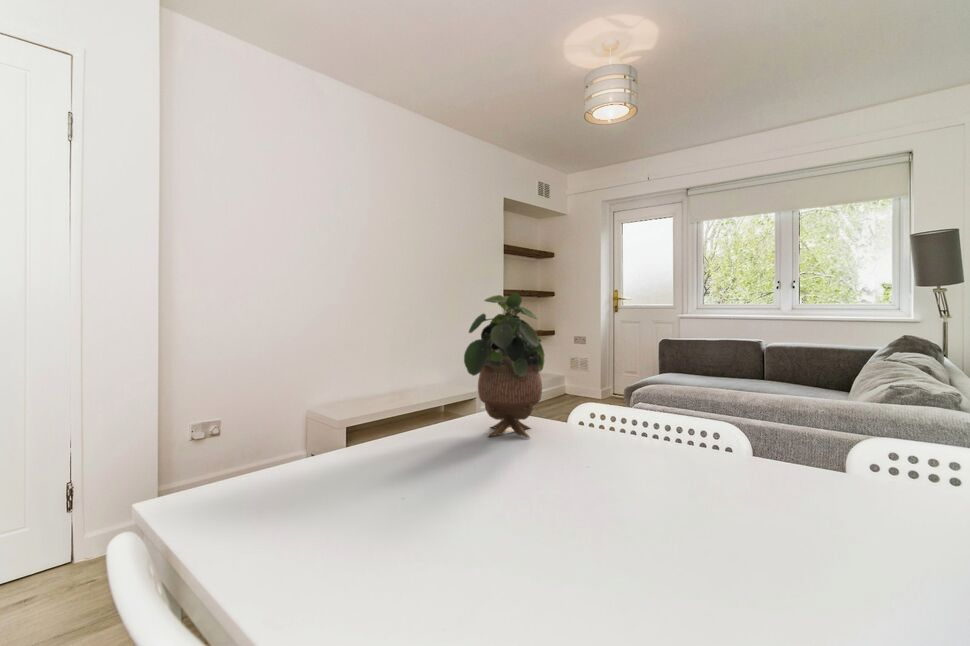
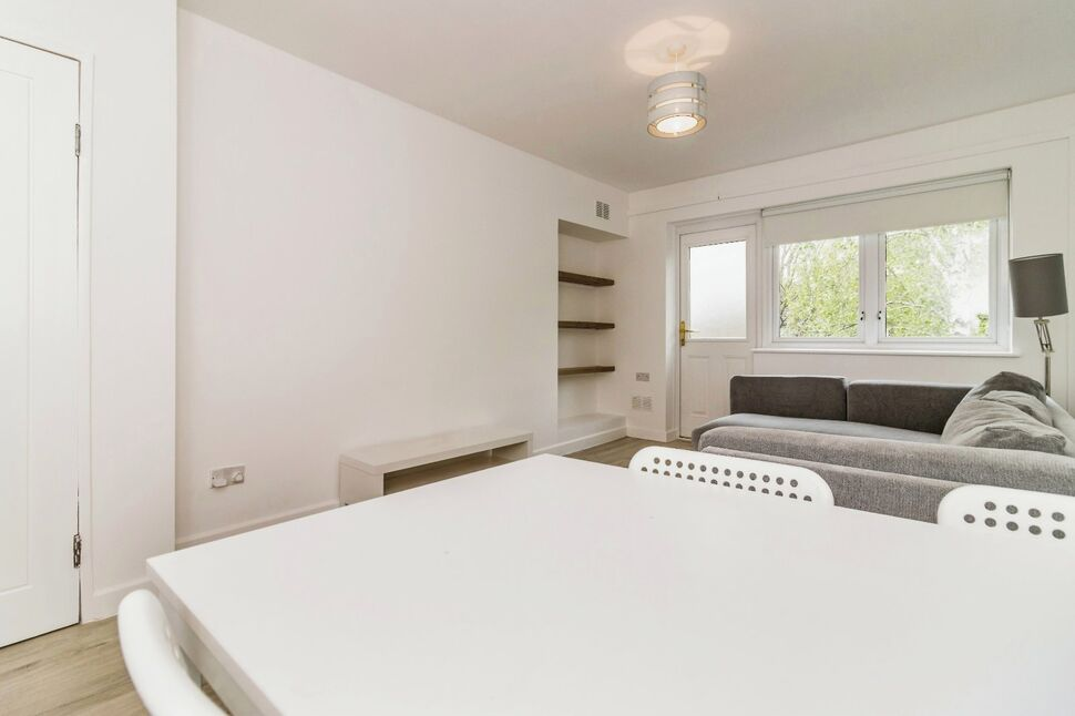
- potted plant [463,292,545,439]
